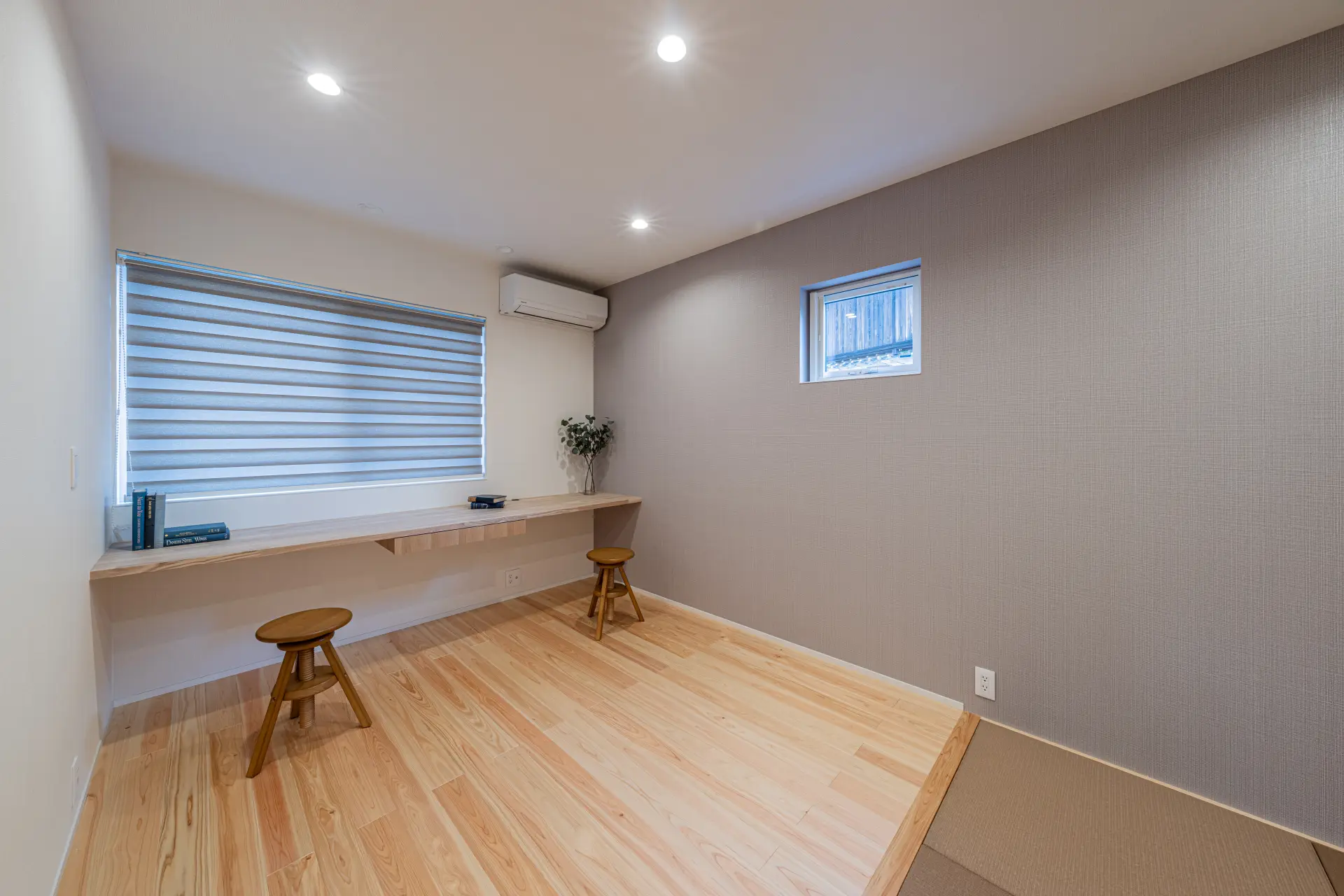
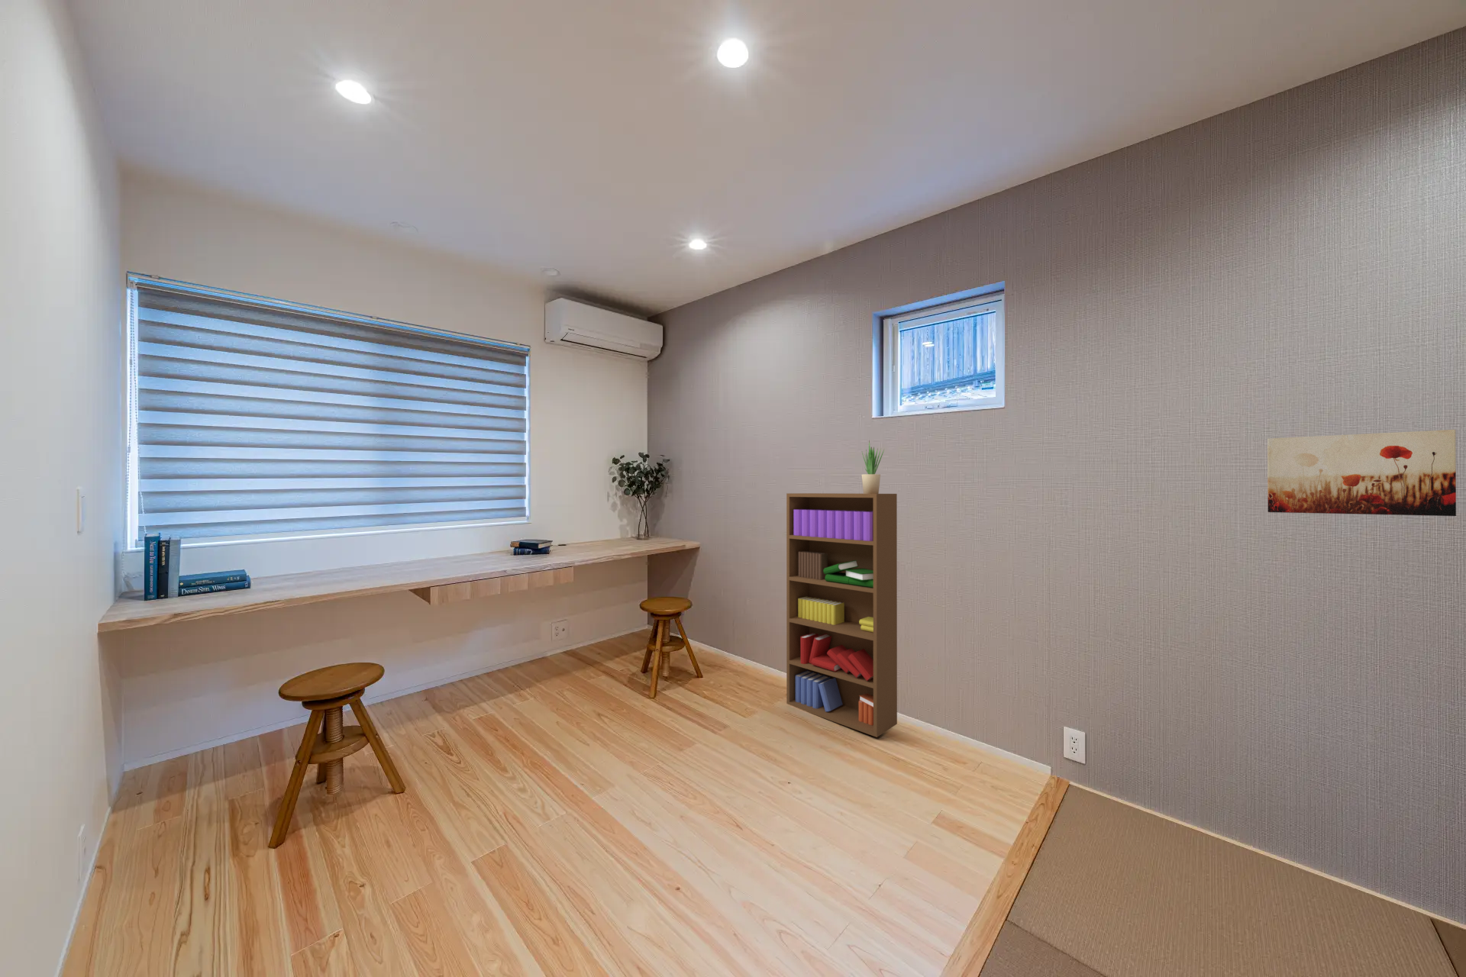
+ wall art [1266,429,1457,517]
+ bookshelf [785,492,898,738]
+ potted plant [861,439,885,494]
